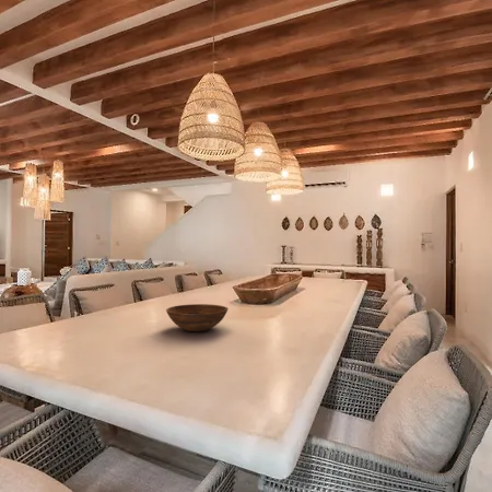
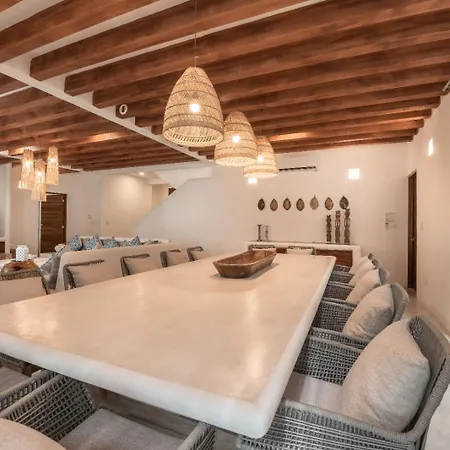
- bowl [165,303,230,332]
